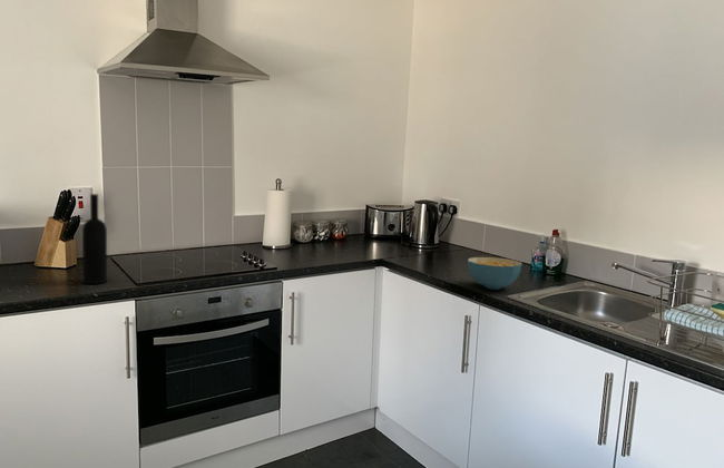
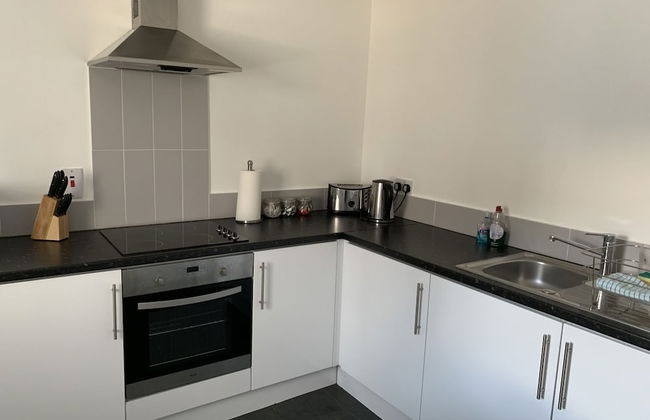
- cereal bowl [467,256,524,291]
- wine bottle [81,193,108,285]
